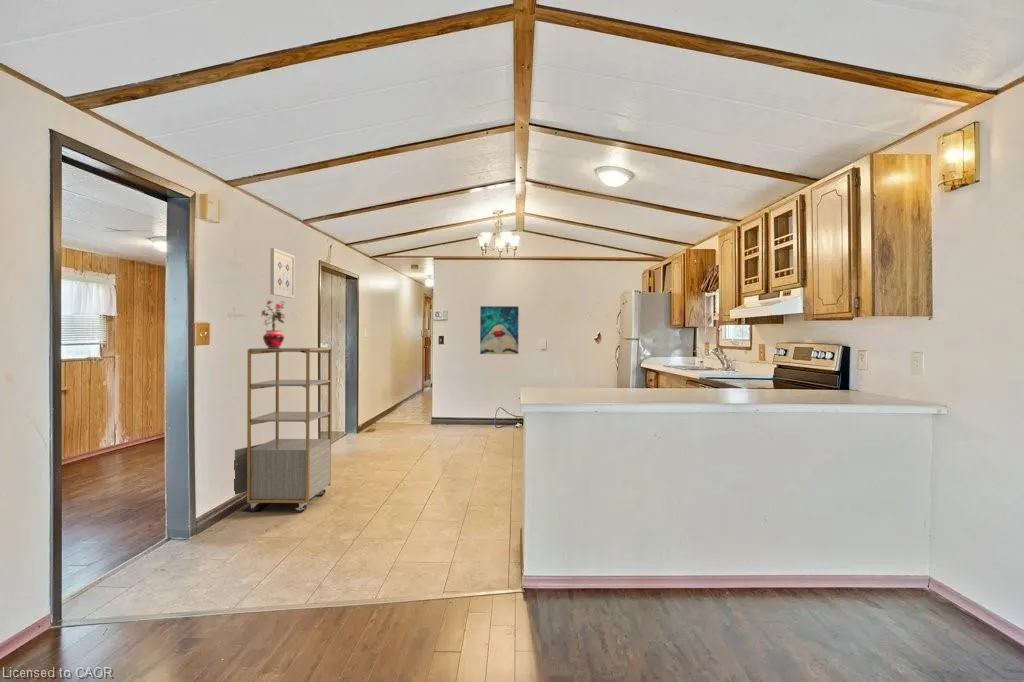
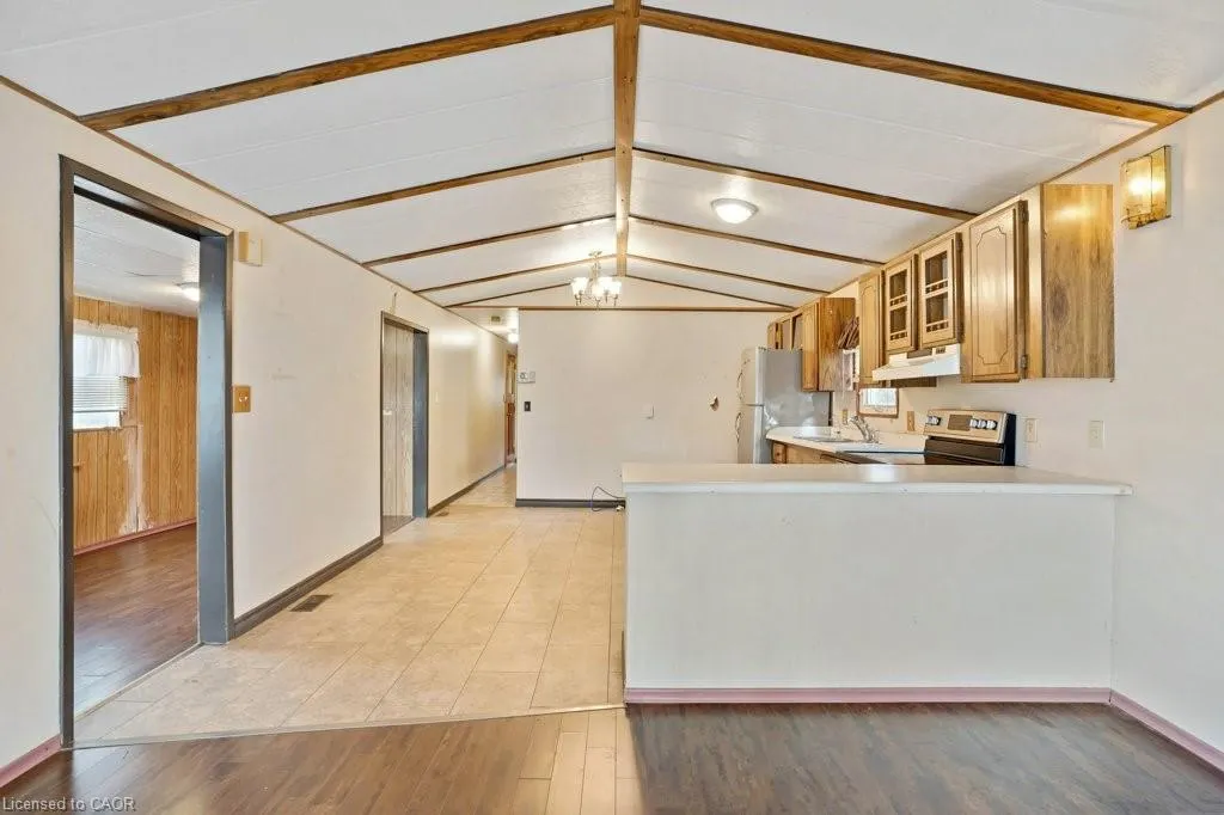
- wall art [479,305,520,355]
- shelving unit [233,347,332,513]
- wall art [269,247,296,299]
- potted plant [260,299,287,348]
